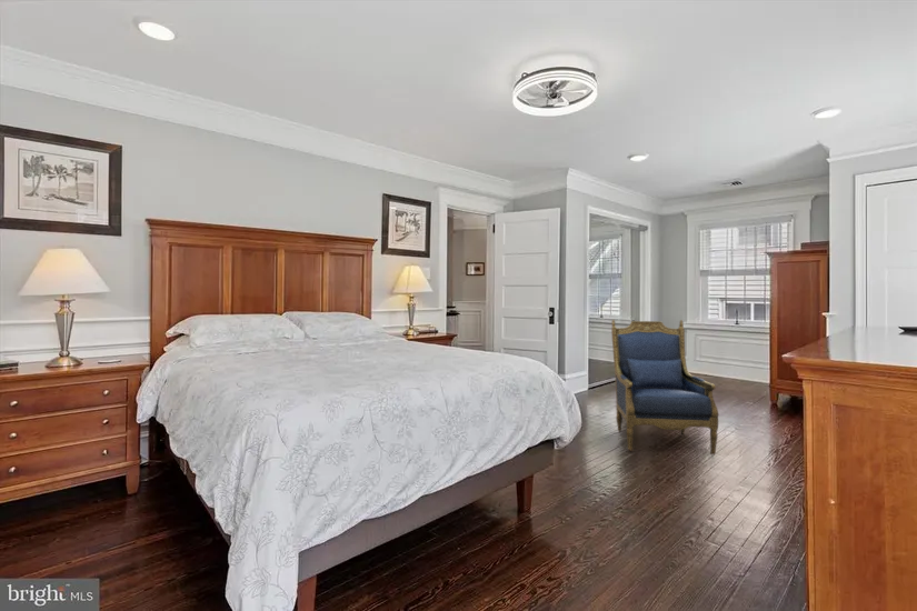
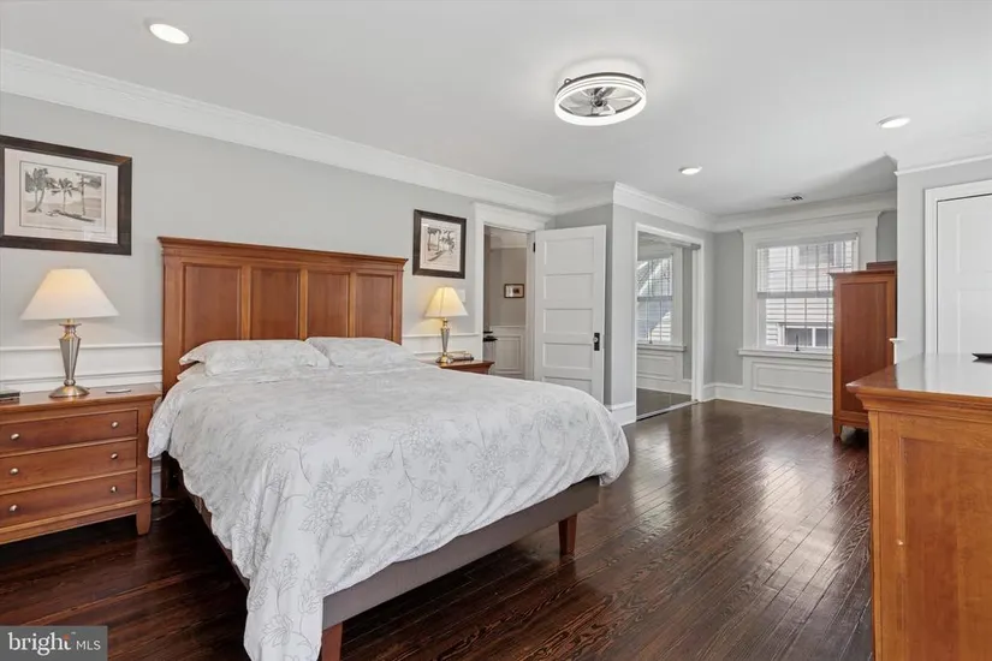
- armchair [610,319,720,455]
